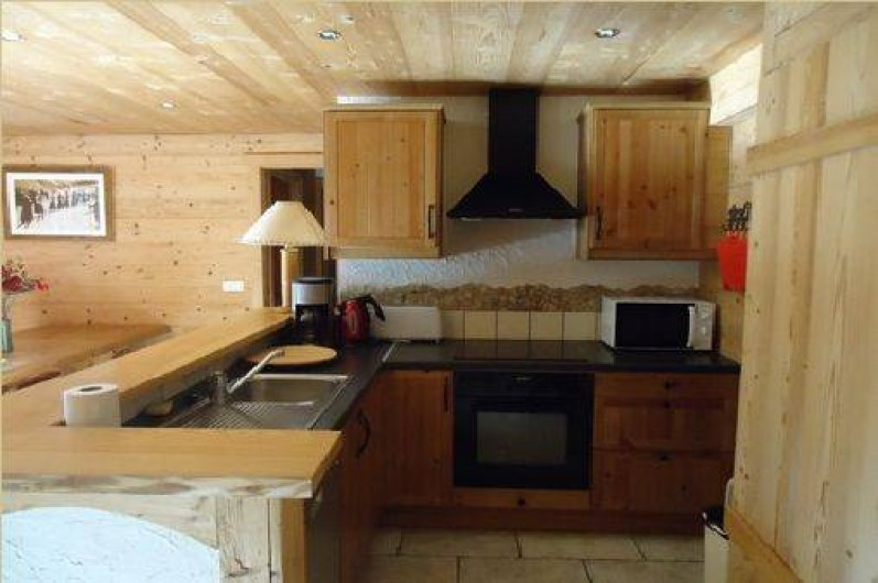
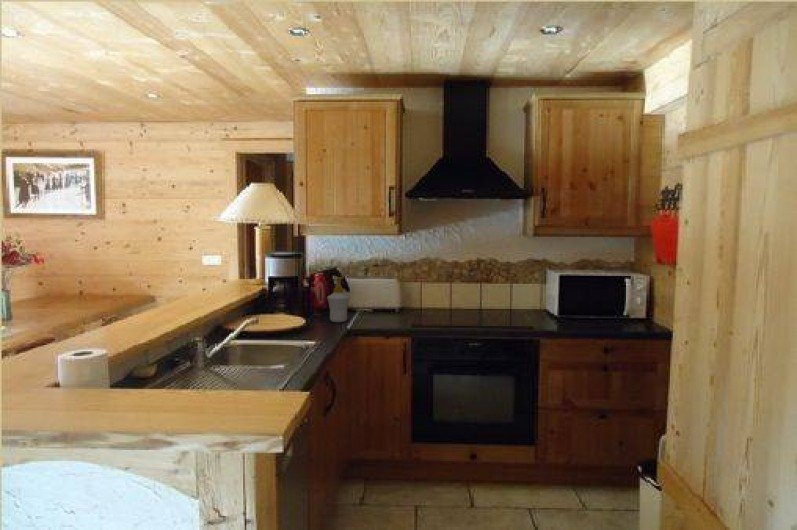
+ soap bottle [326,276,351,323]
